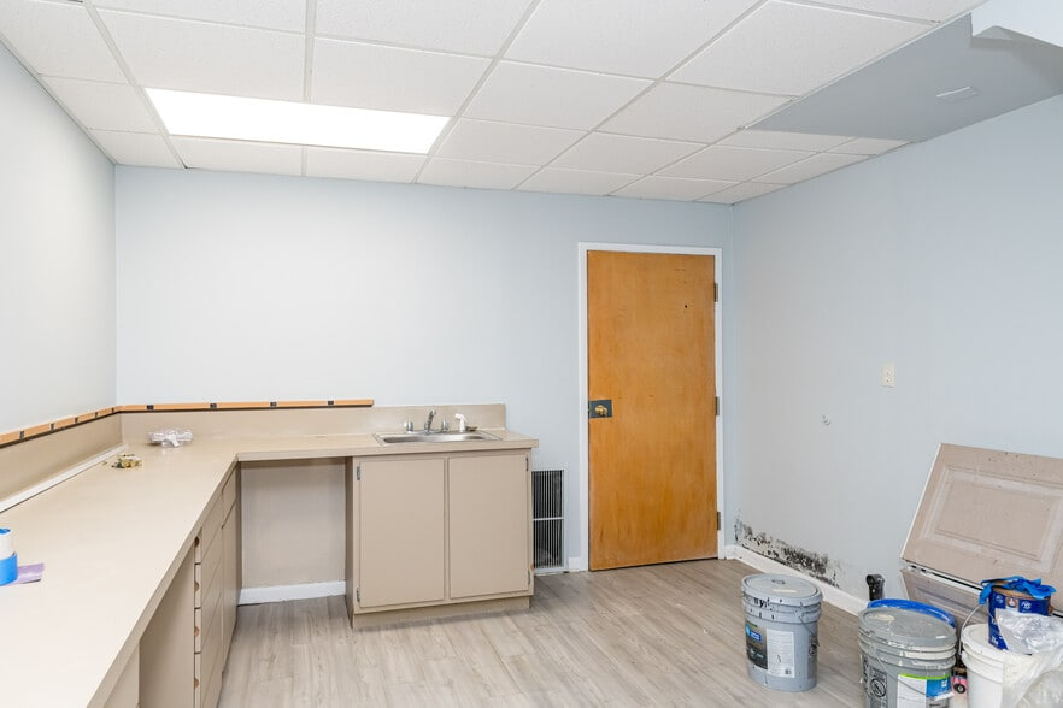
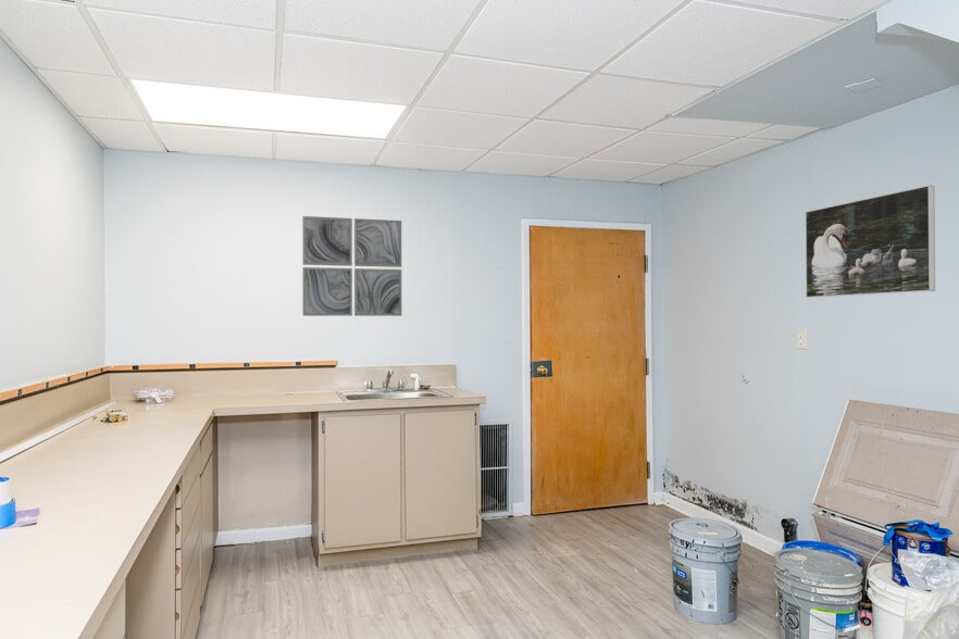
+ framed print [805,184,936,299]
+ wall art [301,215,403,317]
